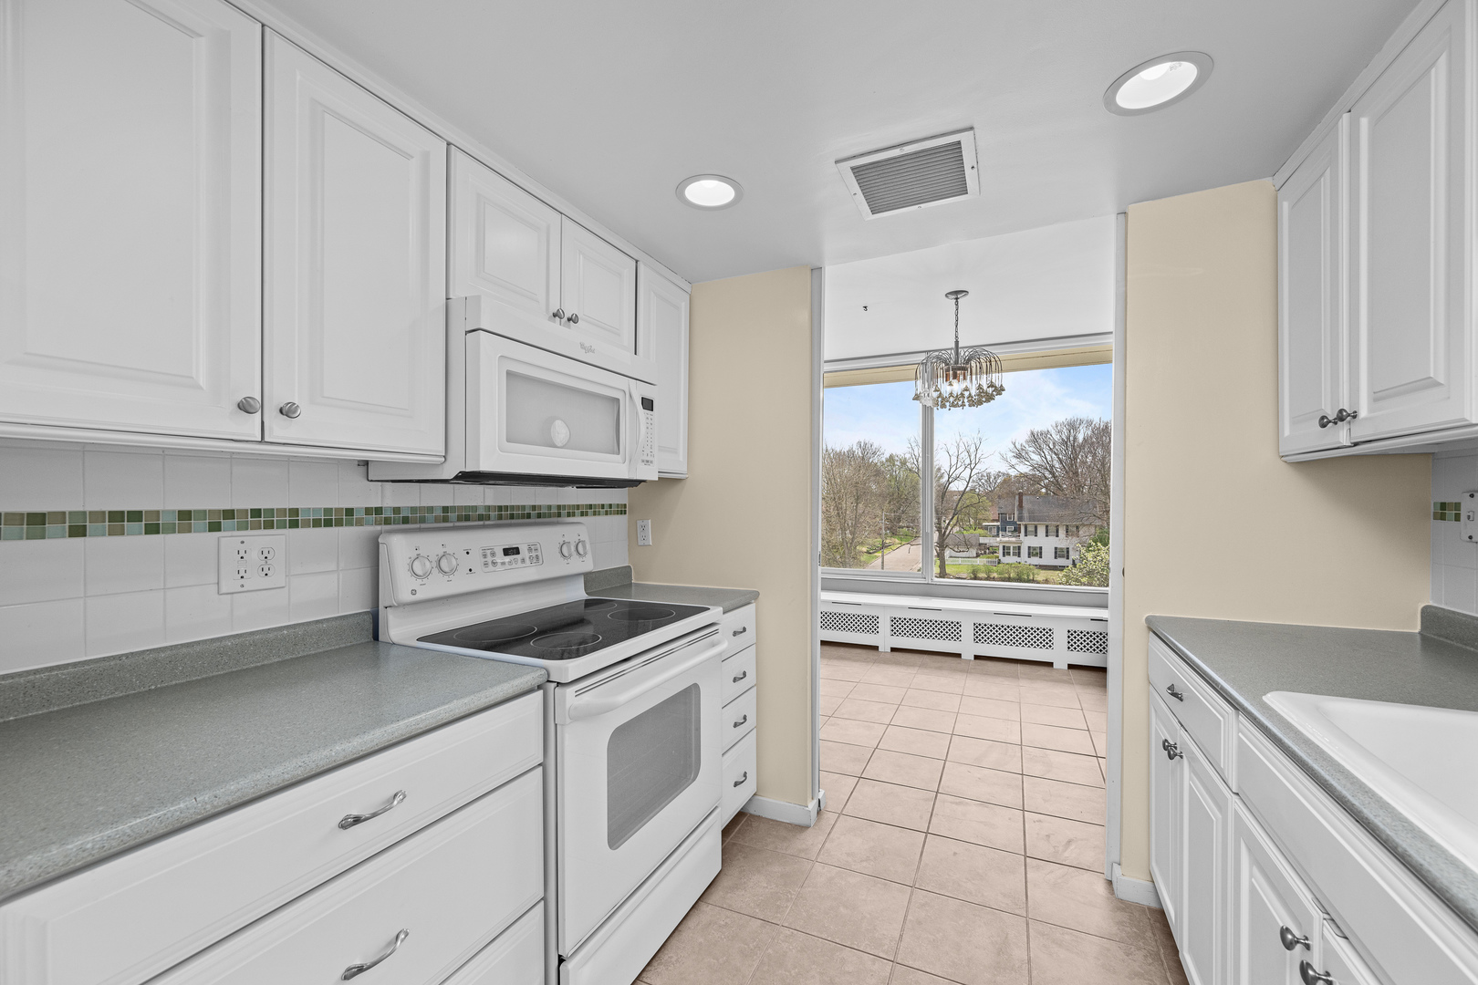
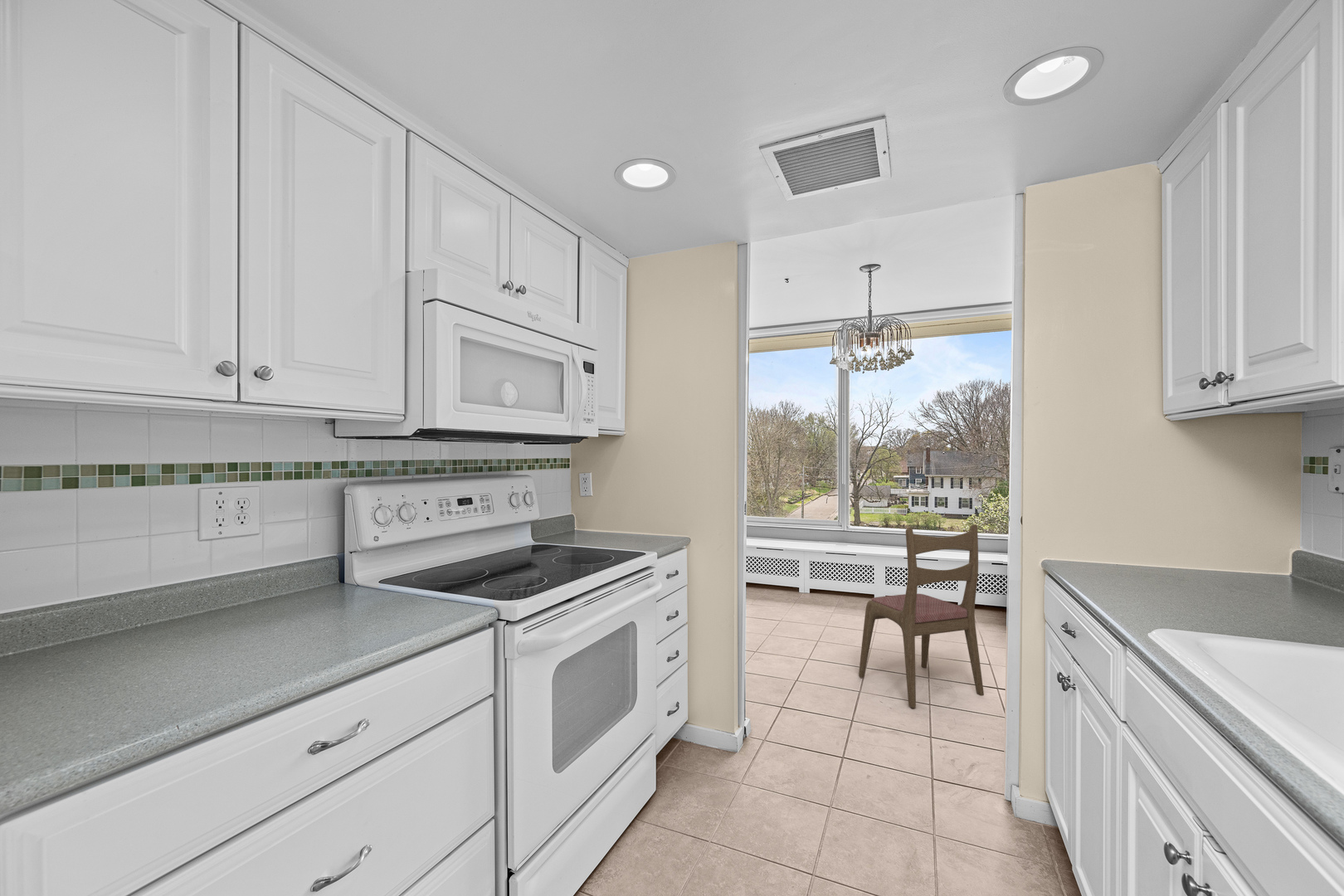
+ dining chair [858,523,985,709]
